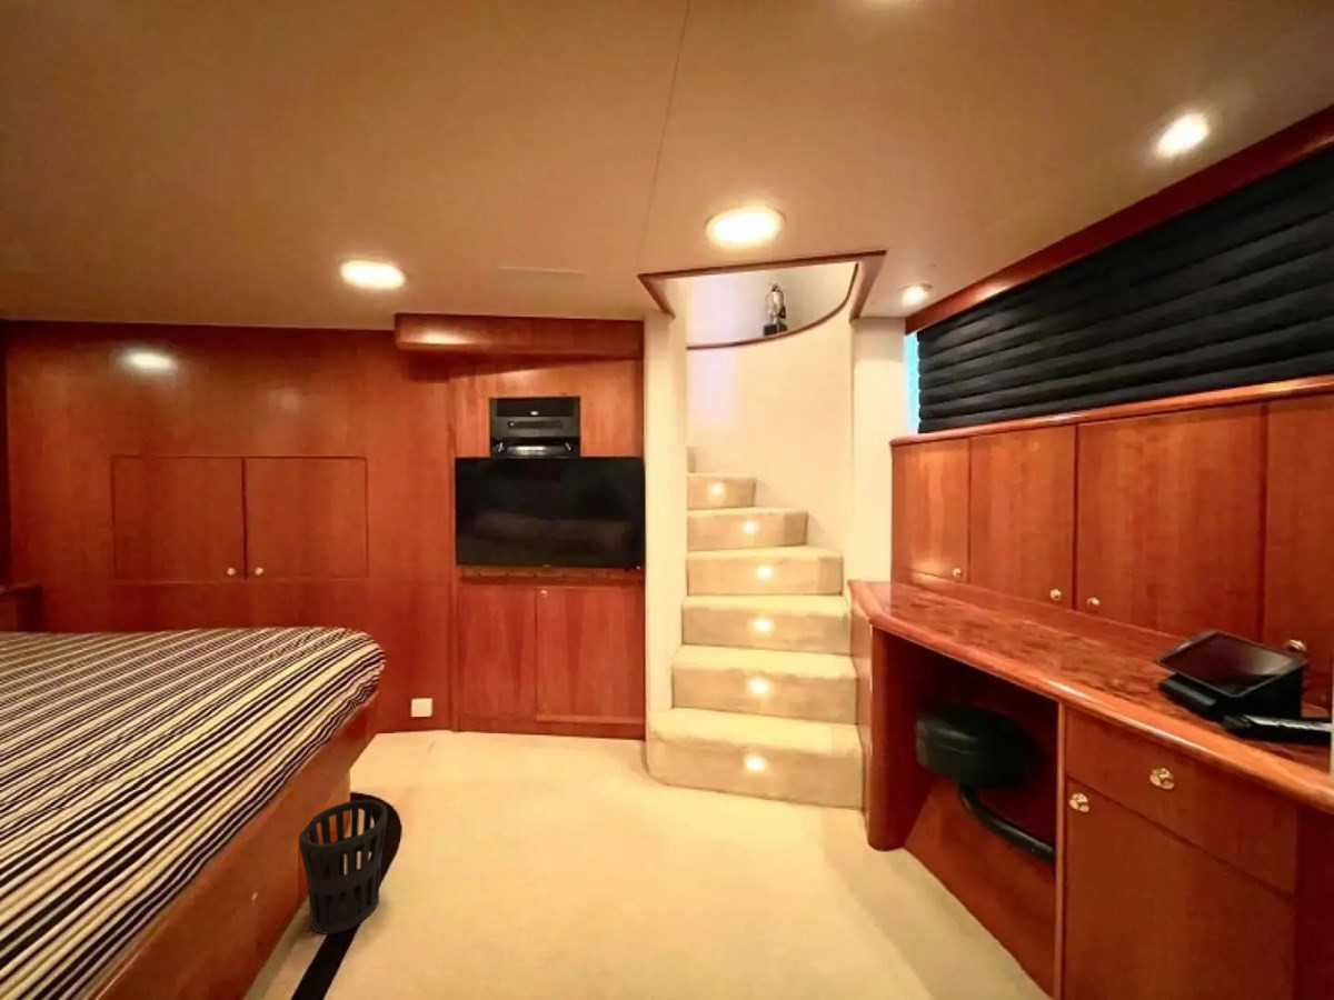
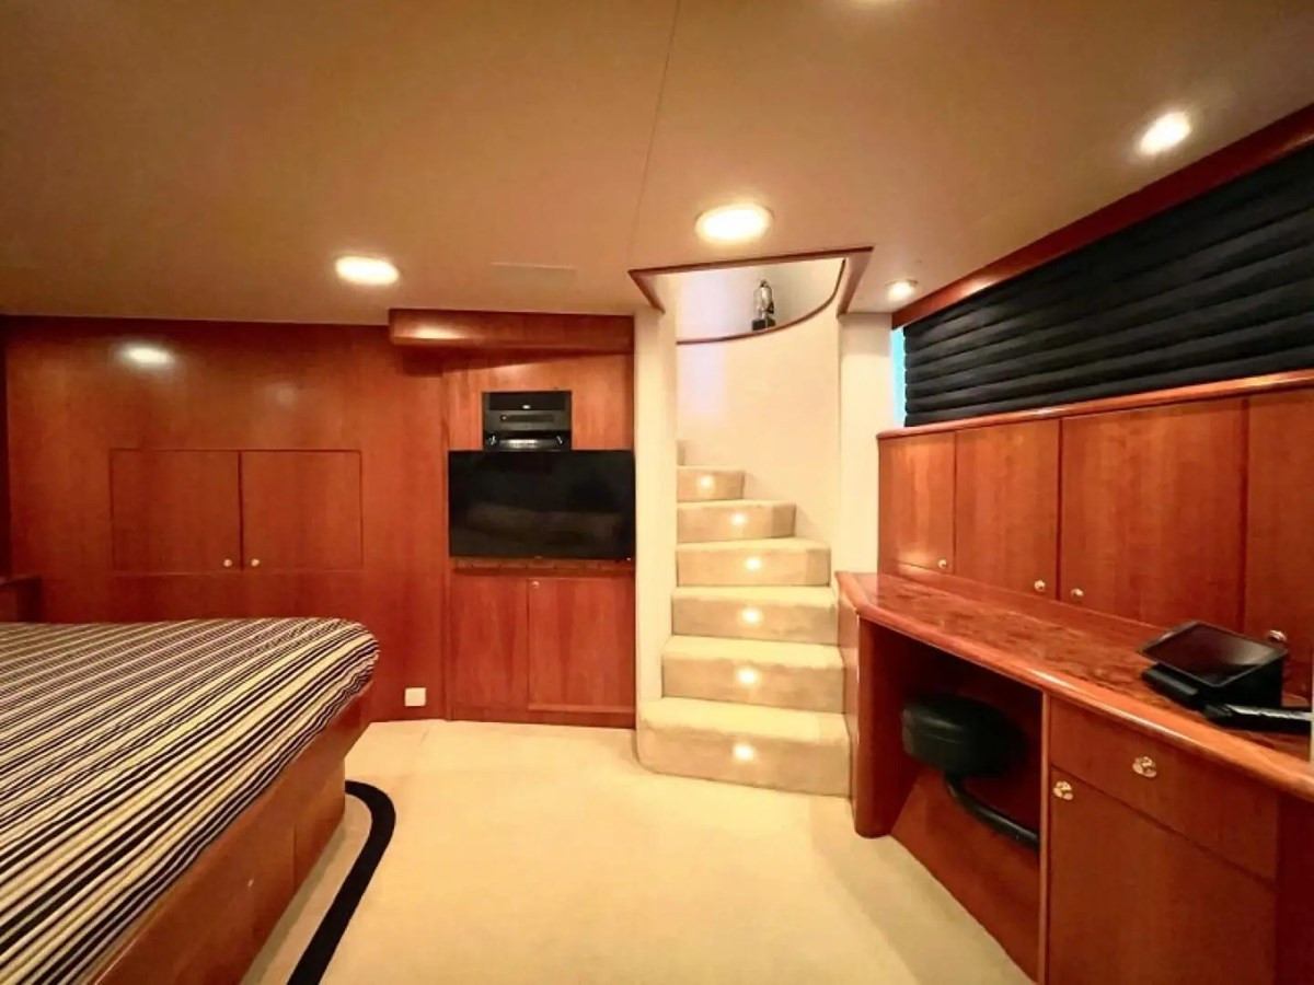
- wastebasket [298,799,388,936]
